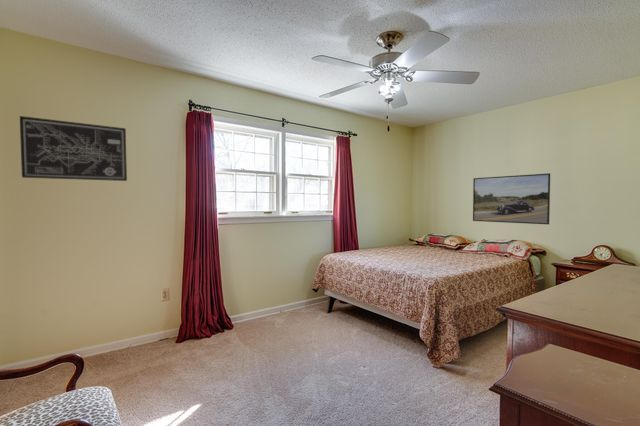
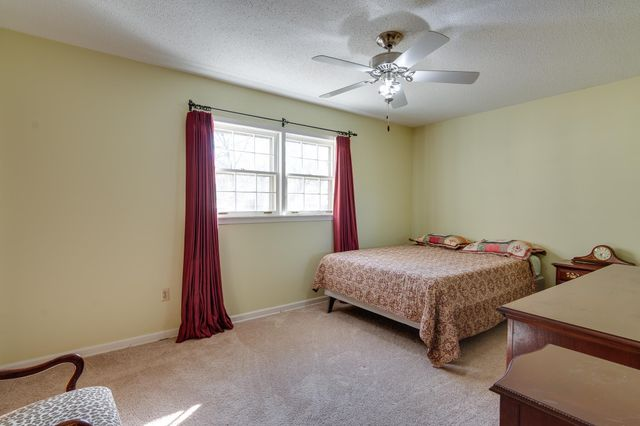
- wall art [19,115,128,182]
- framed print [472,172,551,225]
